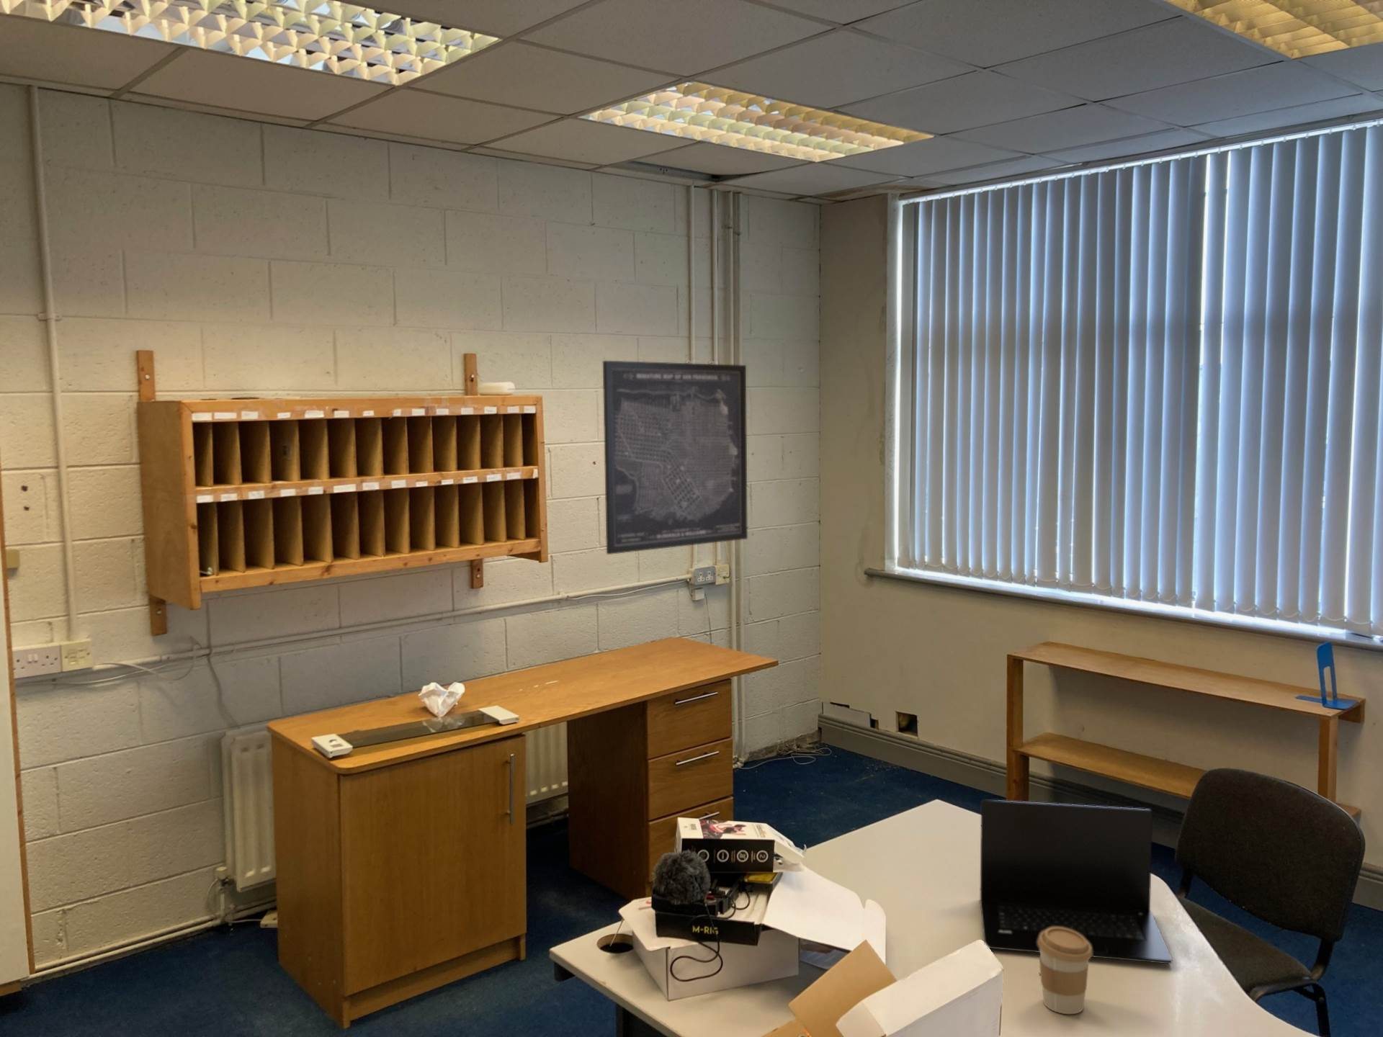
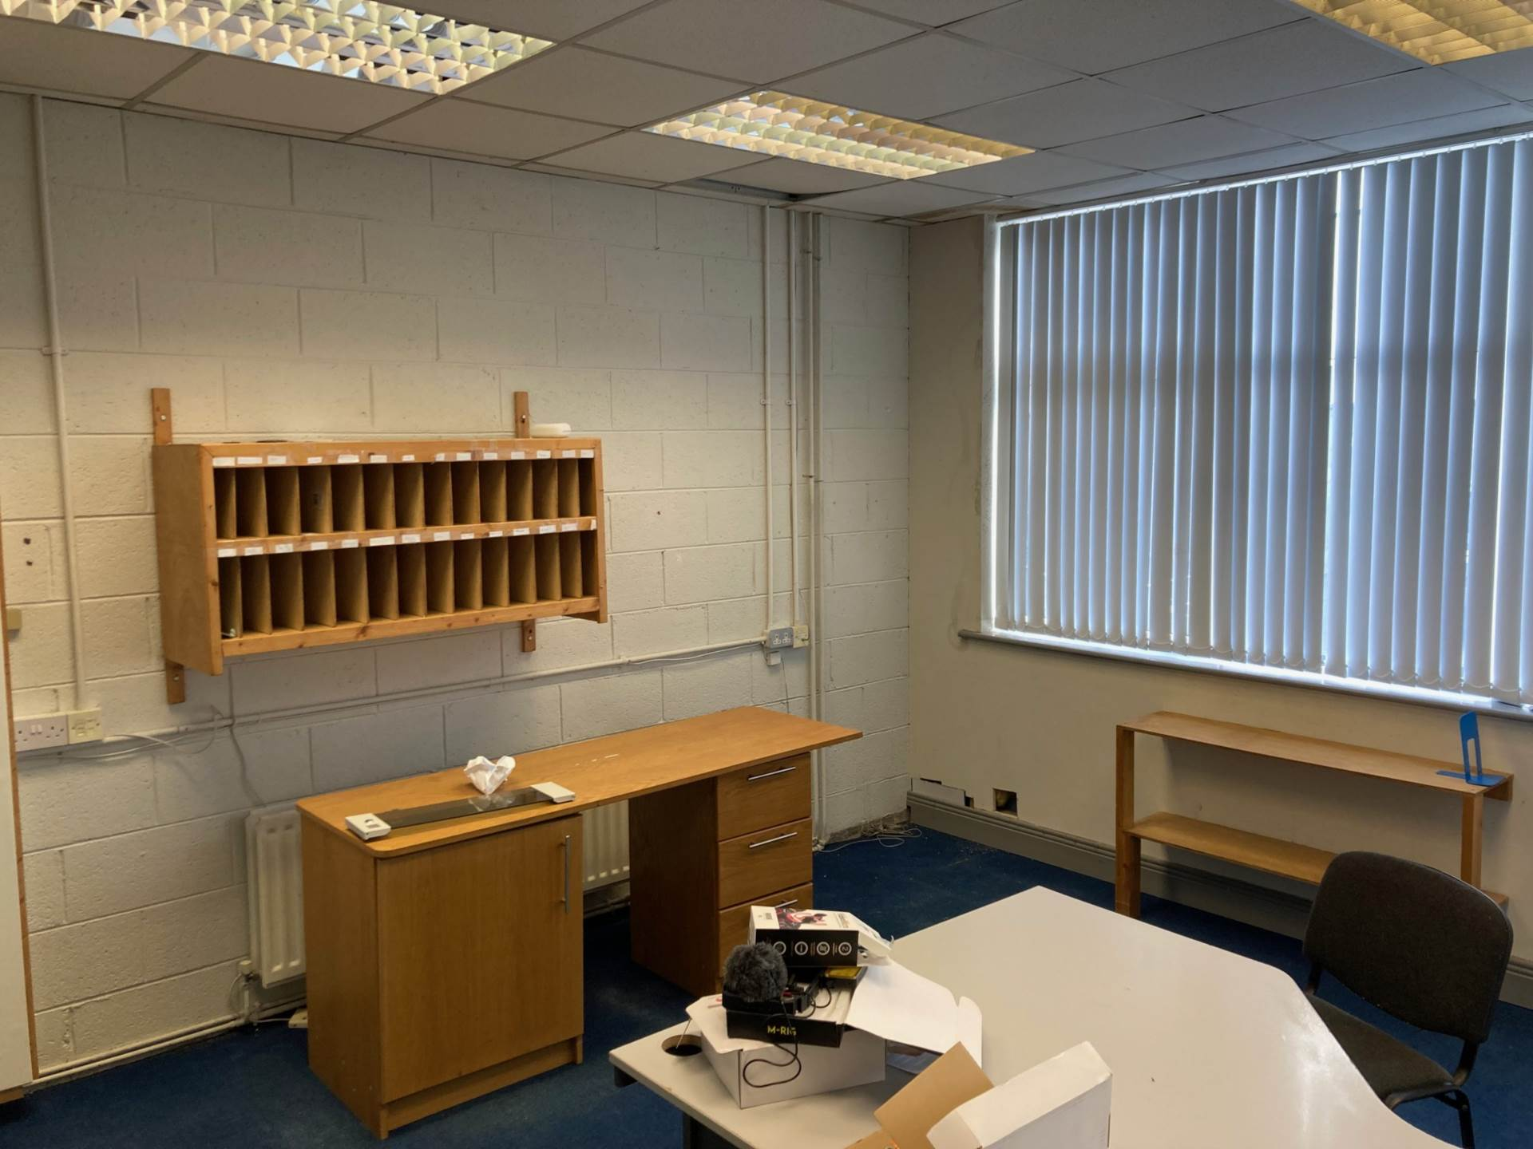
- wall art [602,361,748,556]
- coffee cup [1037,927,1092,1015]
- laptop [980,798,1174,964]
